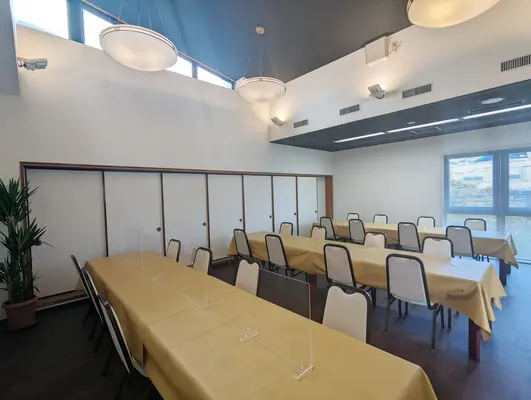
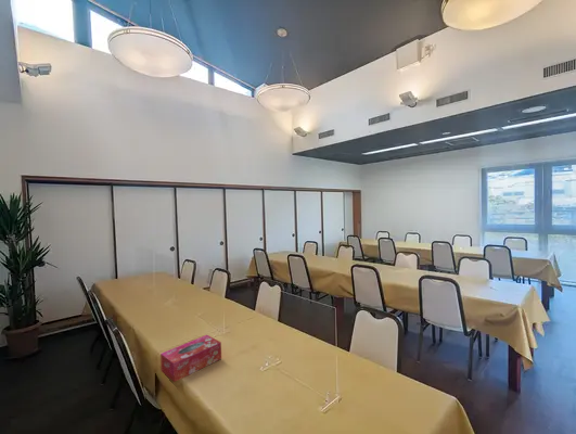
+ tissue box [159,334,222,383]
